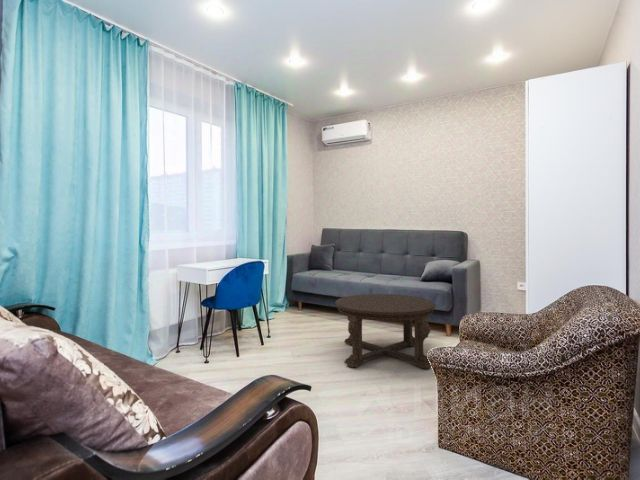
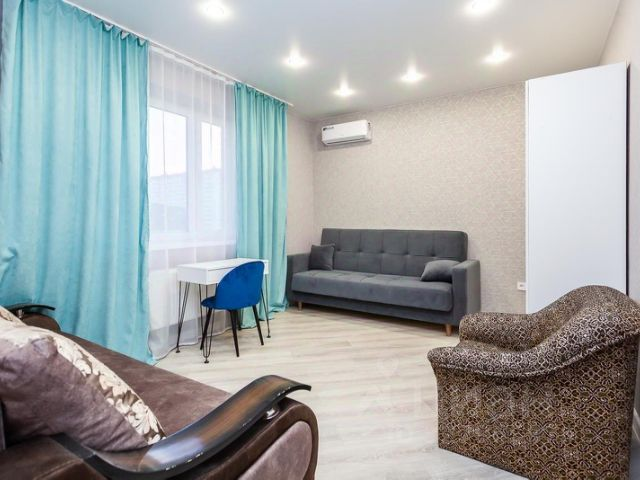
- coffee table [334,293,436,370]
